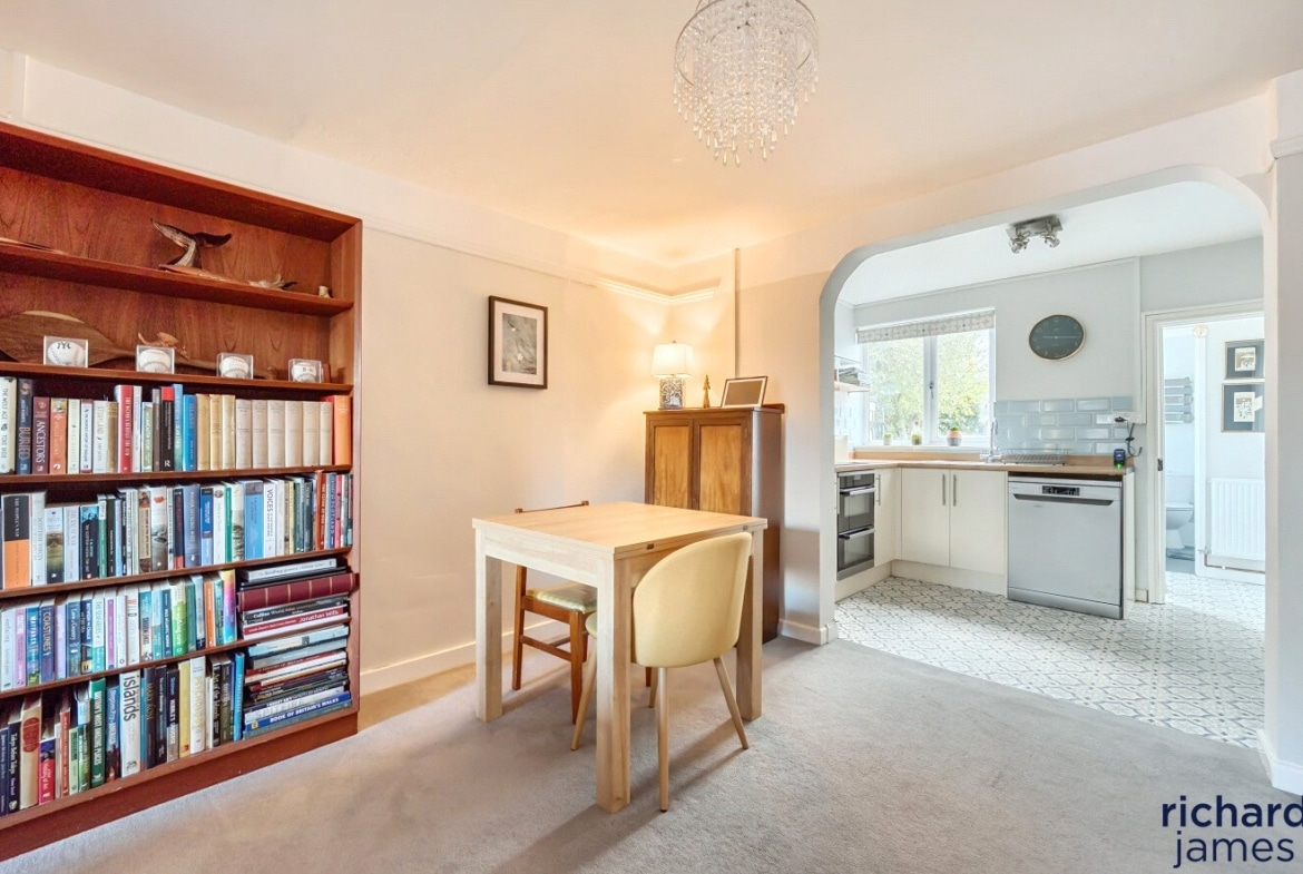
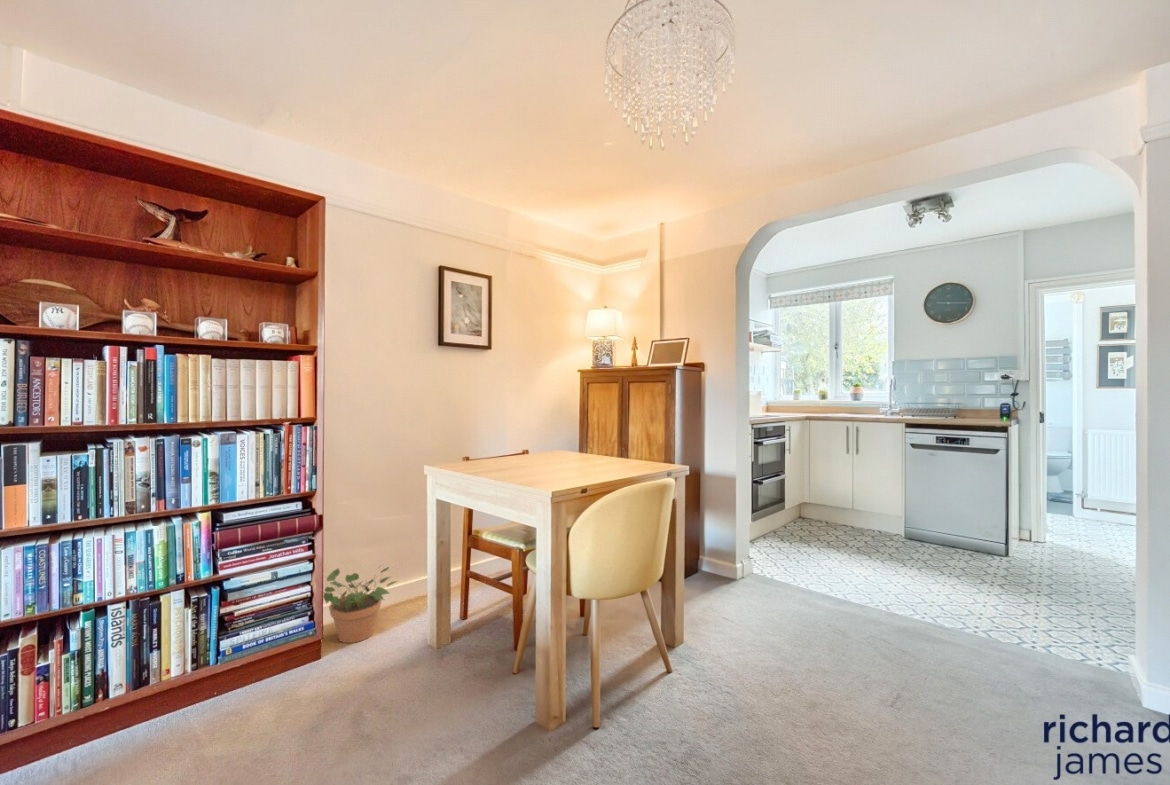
+ potted plant [322,564,400,644]
